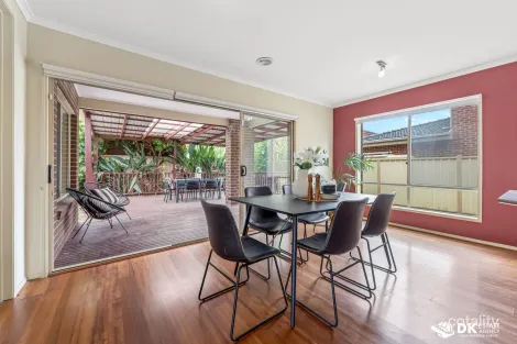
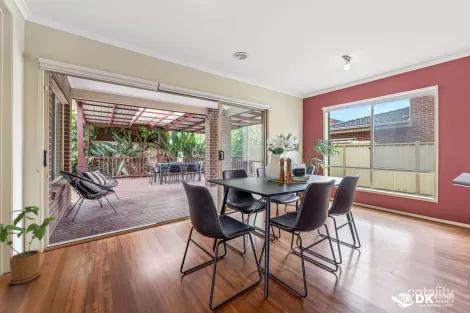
+ house plant [0,205,59,285]
